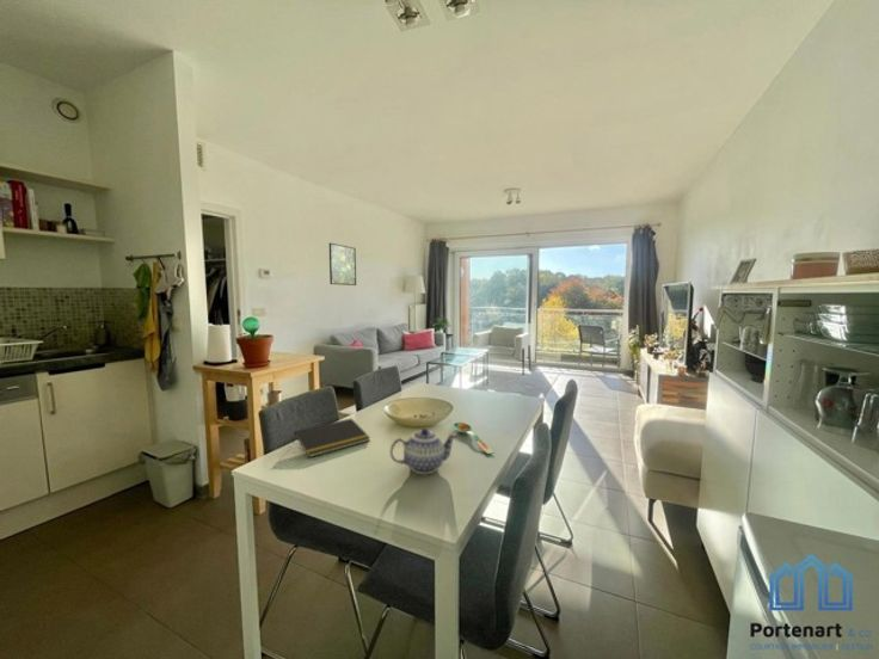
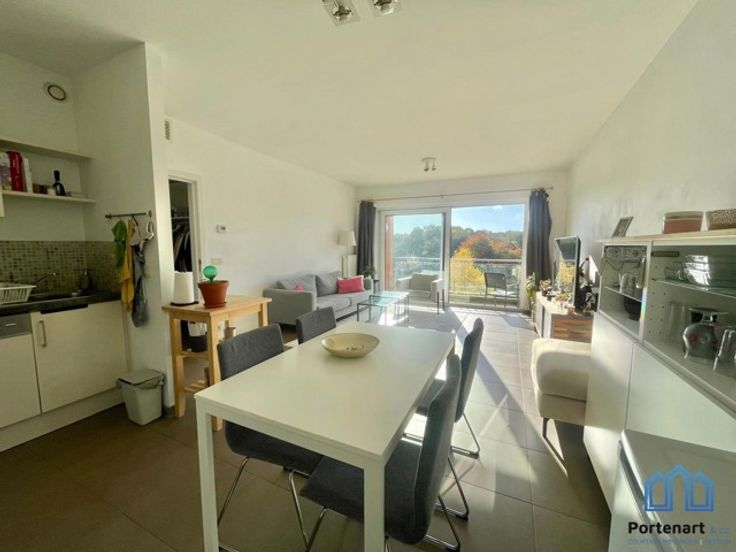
- notepad [291,418,371,458]
- spoon [453,421,494,455]
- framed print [328,242,357,287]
- teapot [389,427,459,475]
